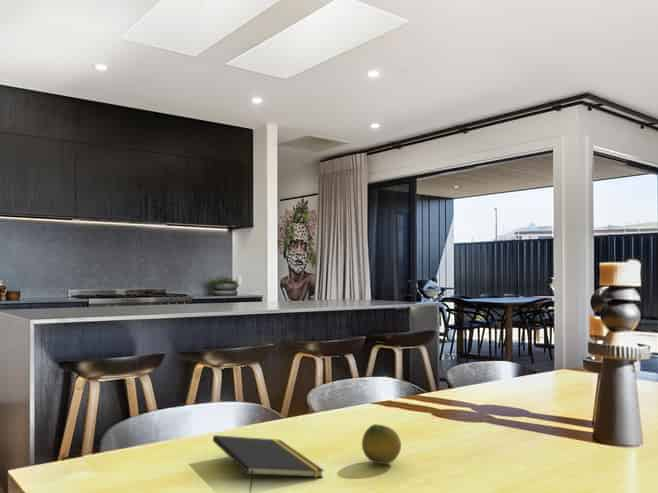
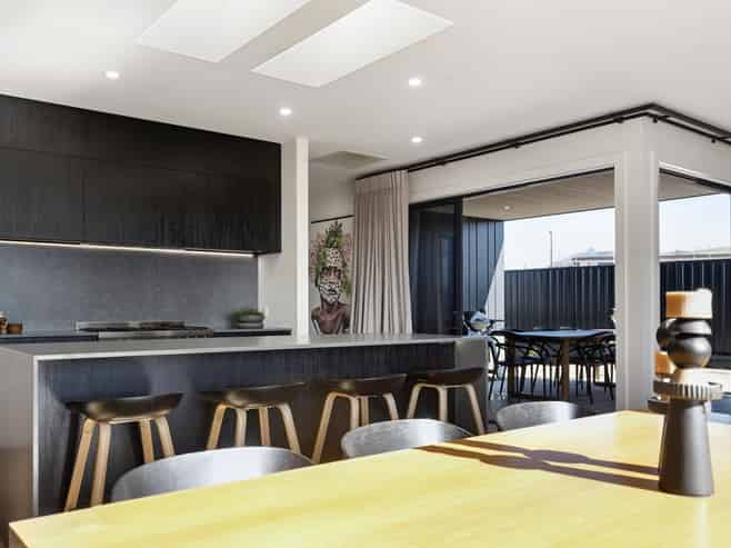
- notepad [212,434,325,493]
- fruit [361,423,402,465]
